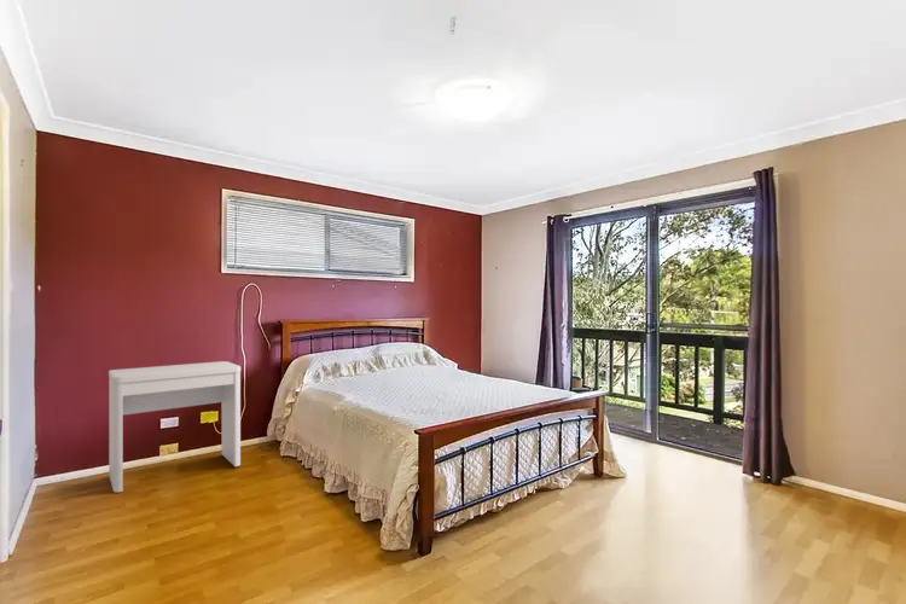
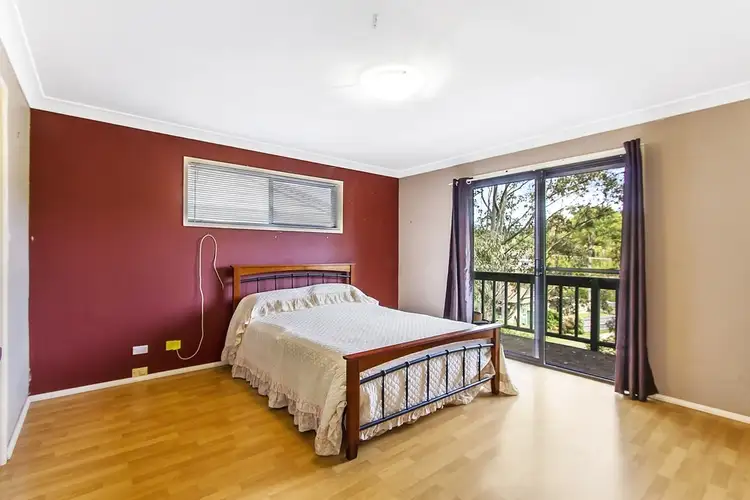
- desk [108,360,242,494]
